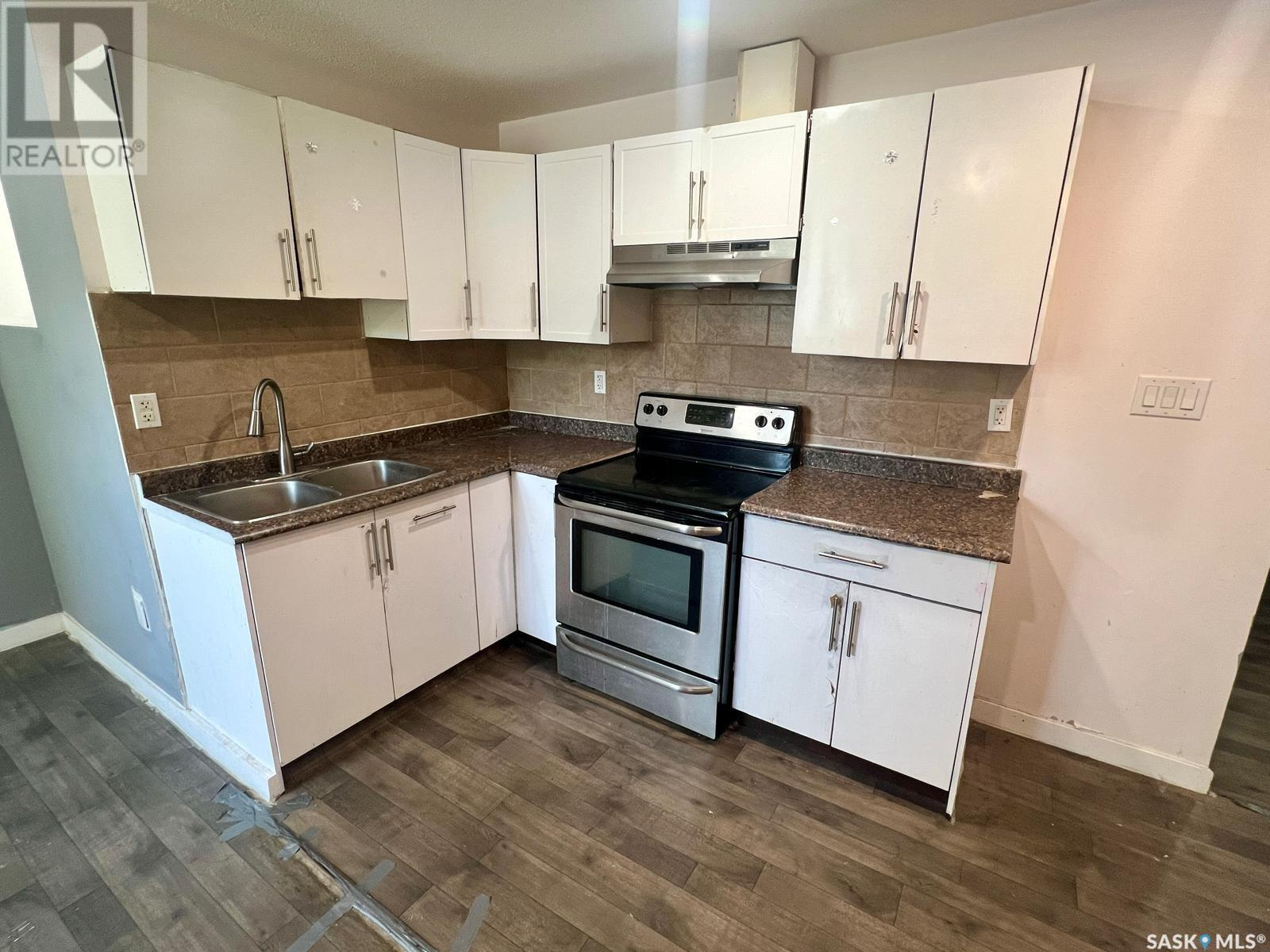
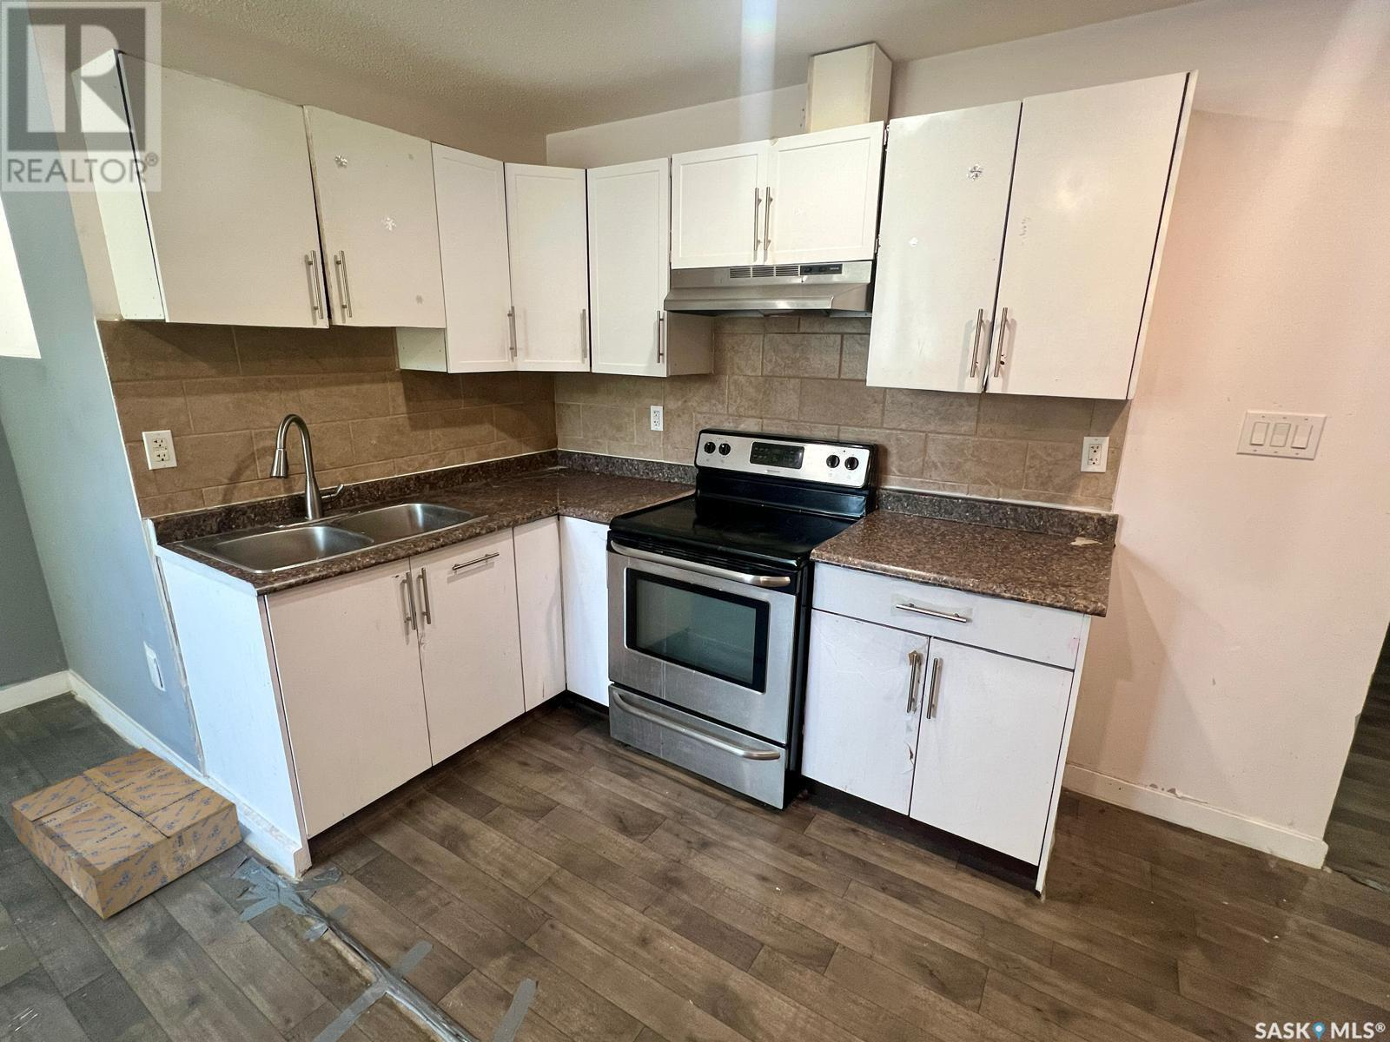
+ cardboard box [8,746,242,921]
